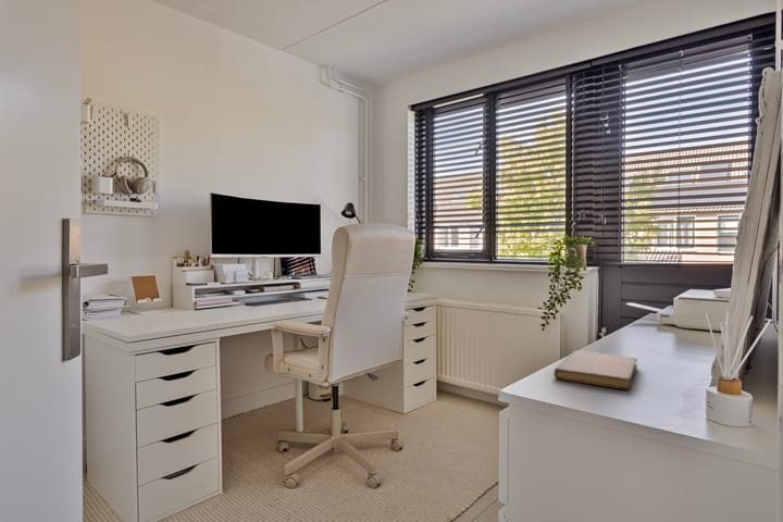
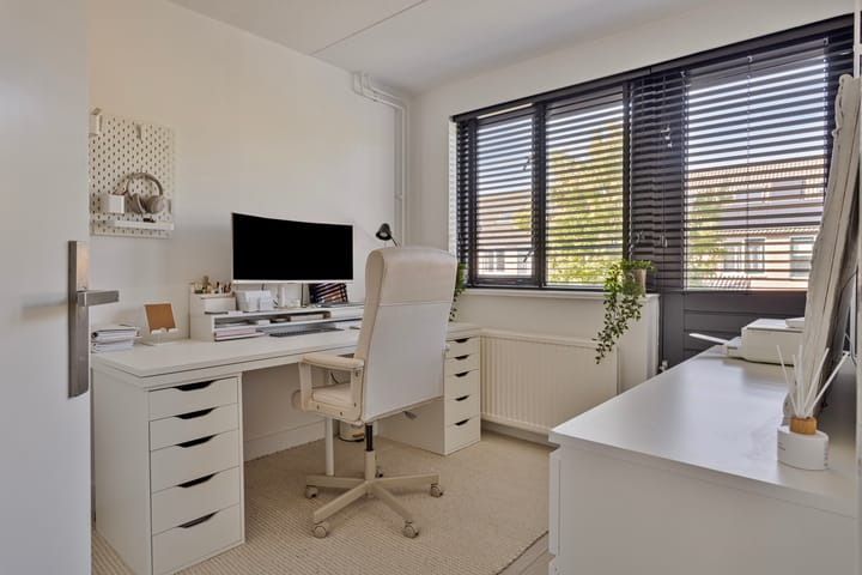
- notebook [552,349,638,390]
